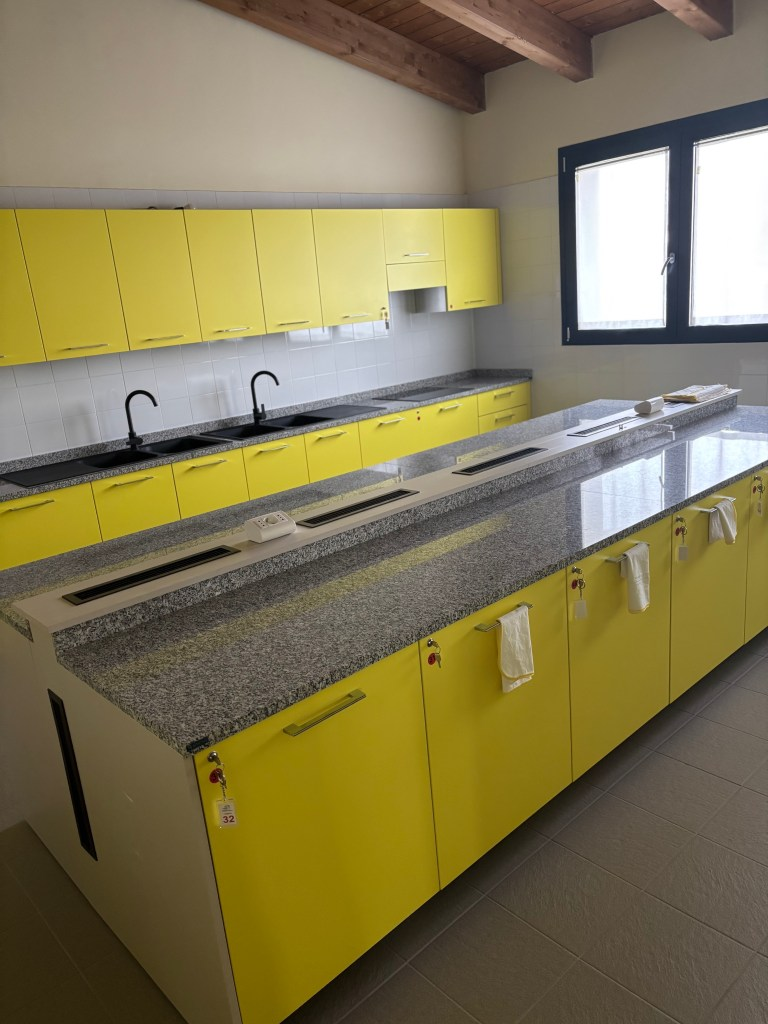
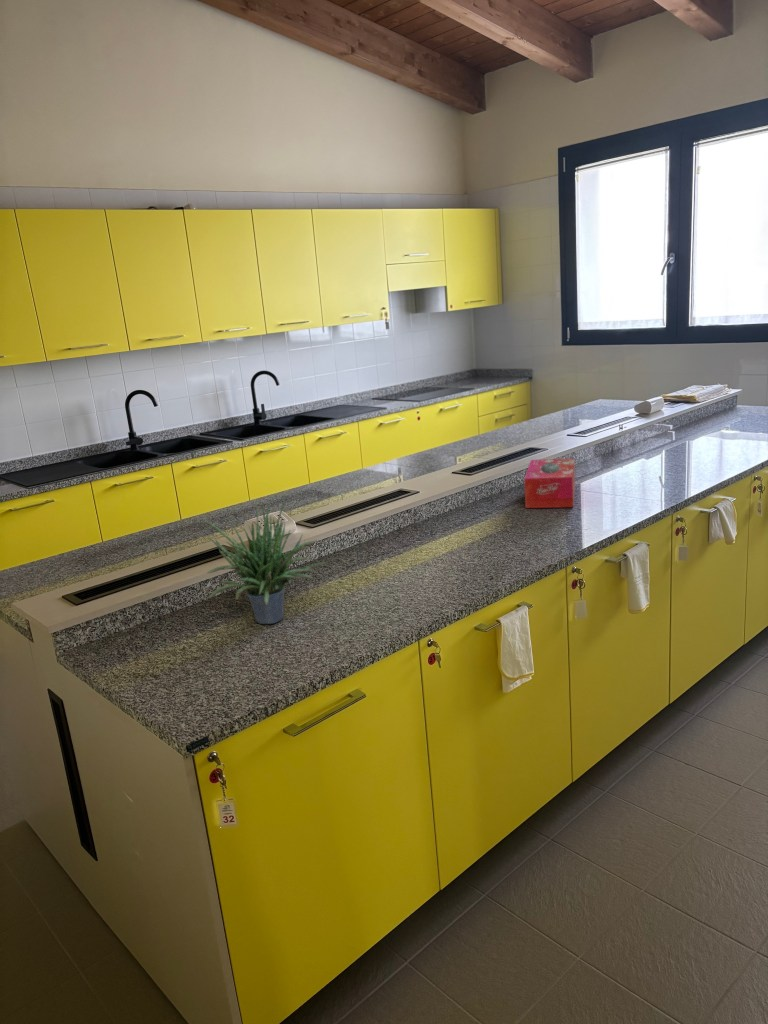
+ tissue box [523,457,576,509]
+ potted plant [203,492,330,625]
